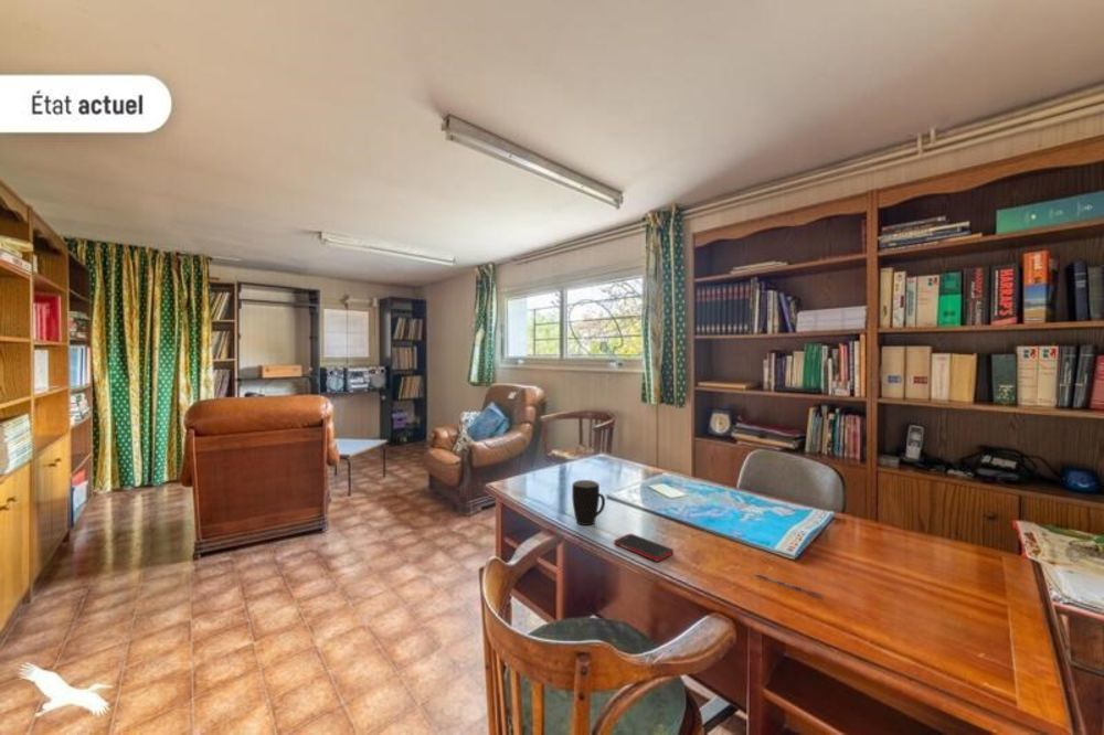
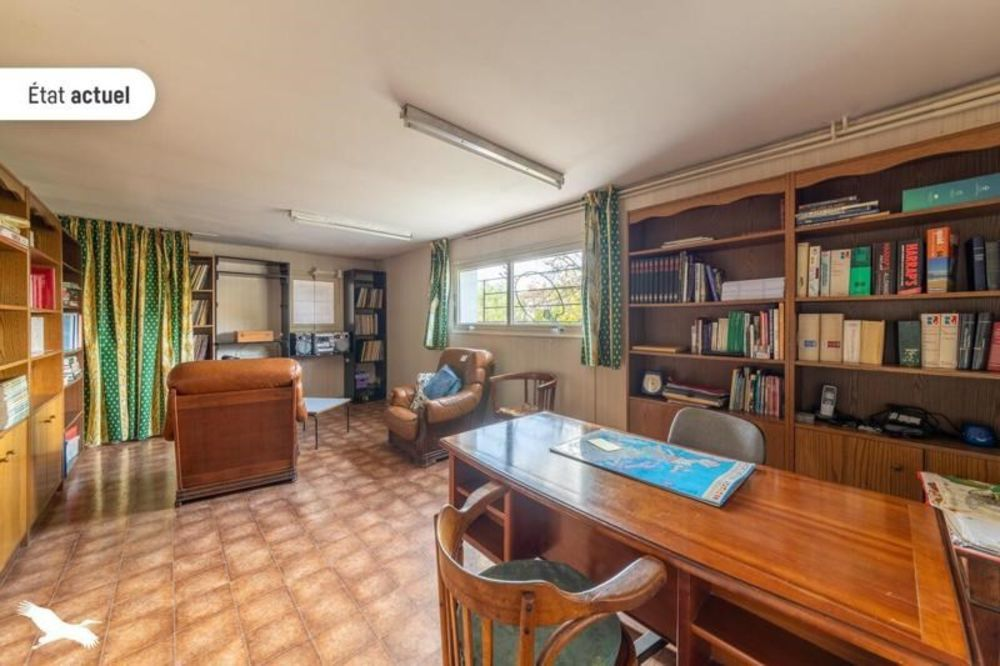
- cell phone [613,533,675,563]
- pen [754,573,825,599]
- mug [571,479,606,526]
